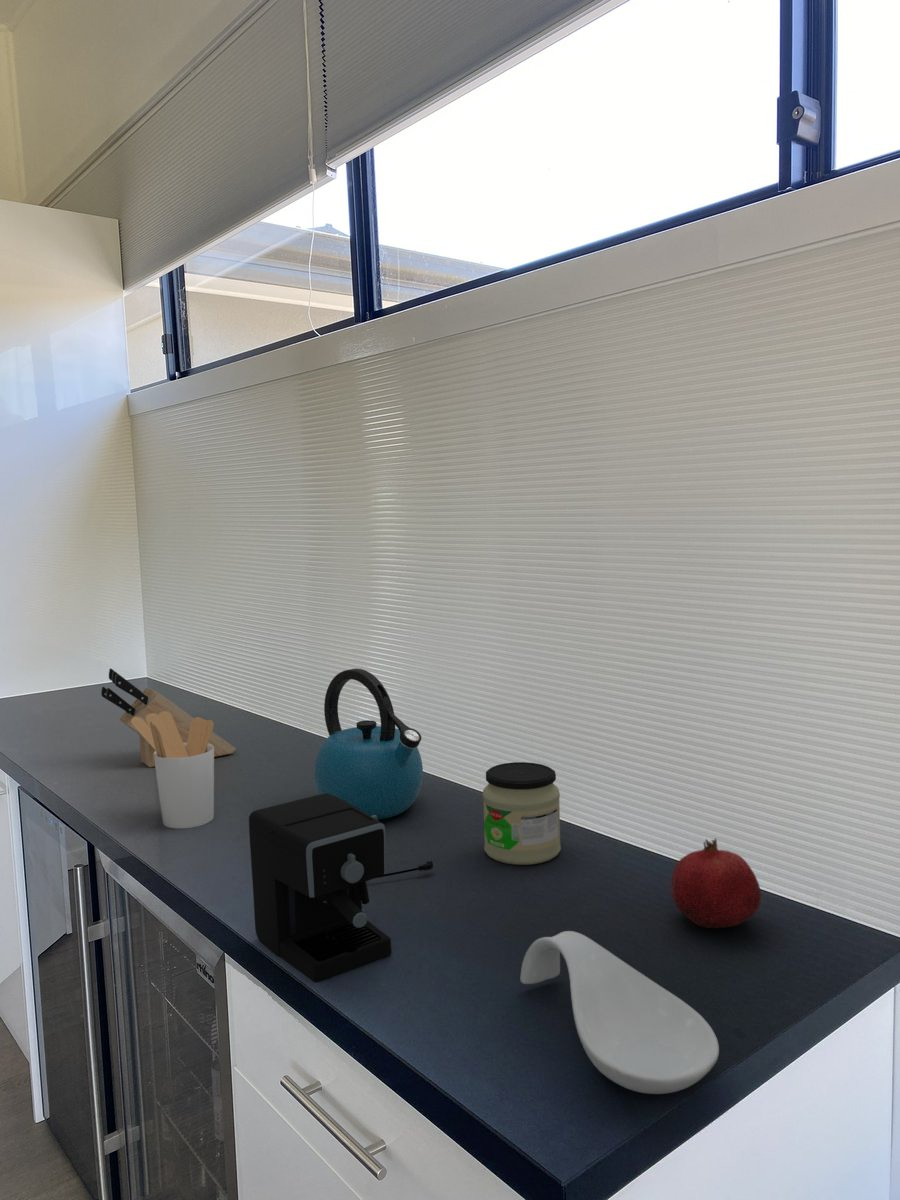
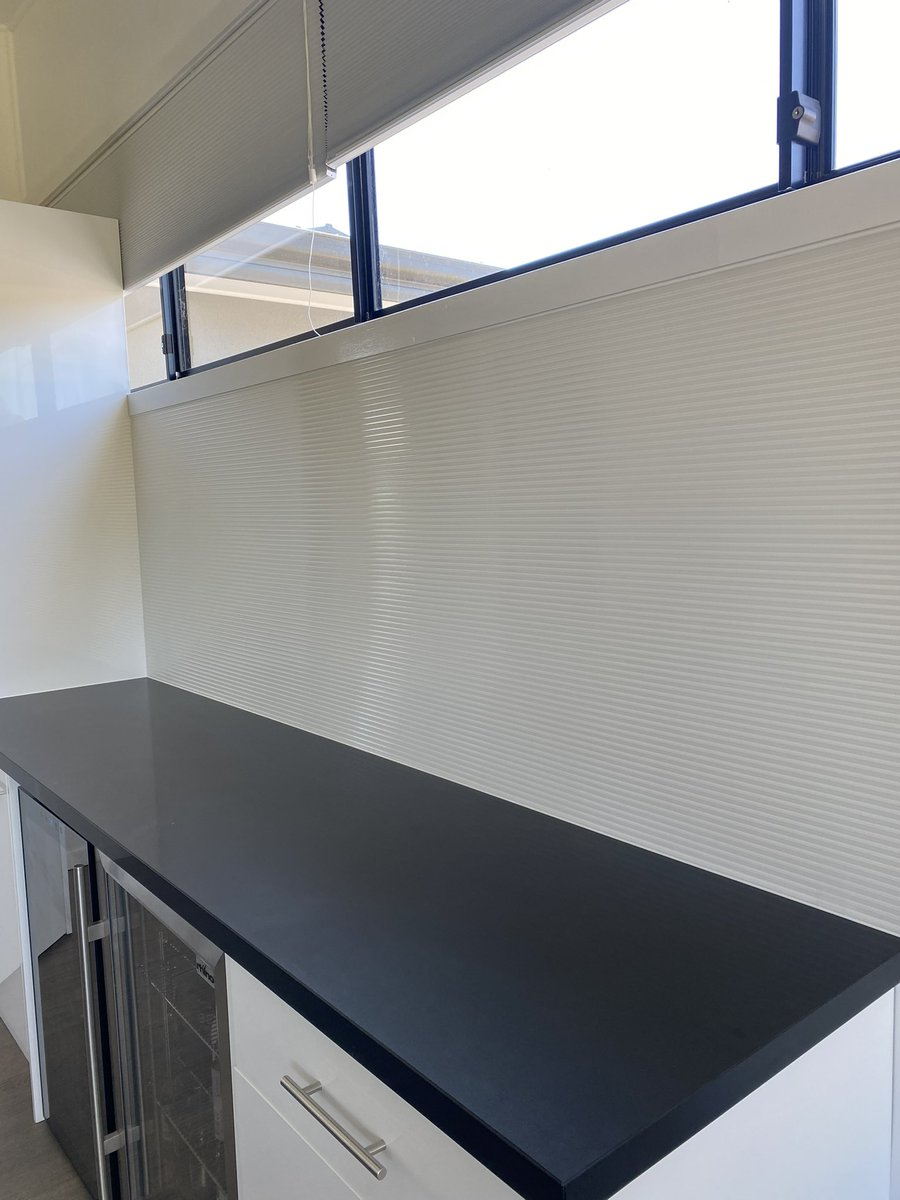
- fruit [670,837,762,929]
- spoon rest [519,930,720,1095]
- coffee maker [248,793,434,983]
- kettle [313,668,424,821]
- utensil holder [131,711,215,830]
- jar [482,761,562,866]
- knife block [100,668,237,768]
